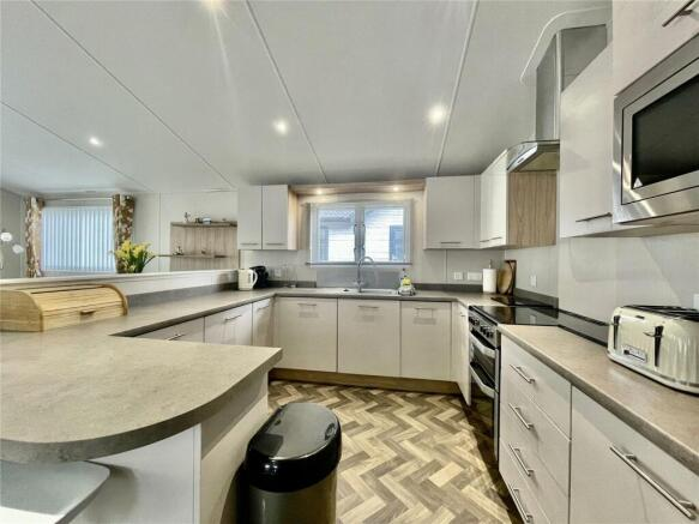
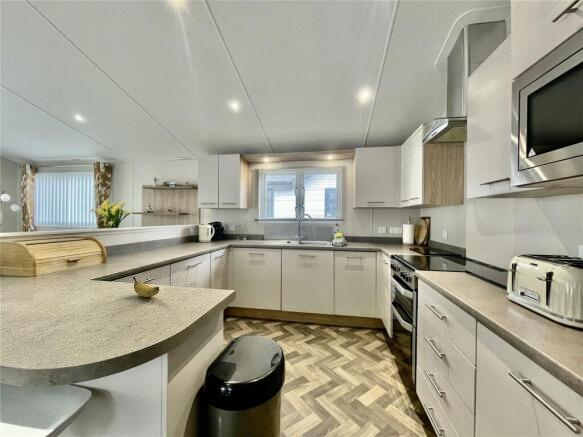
+ banana [132,276,160,298]
